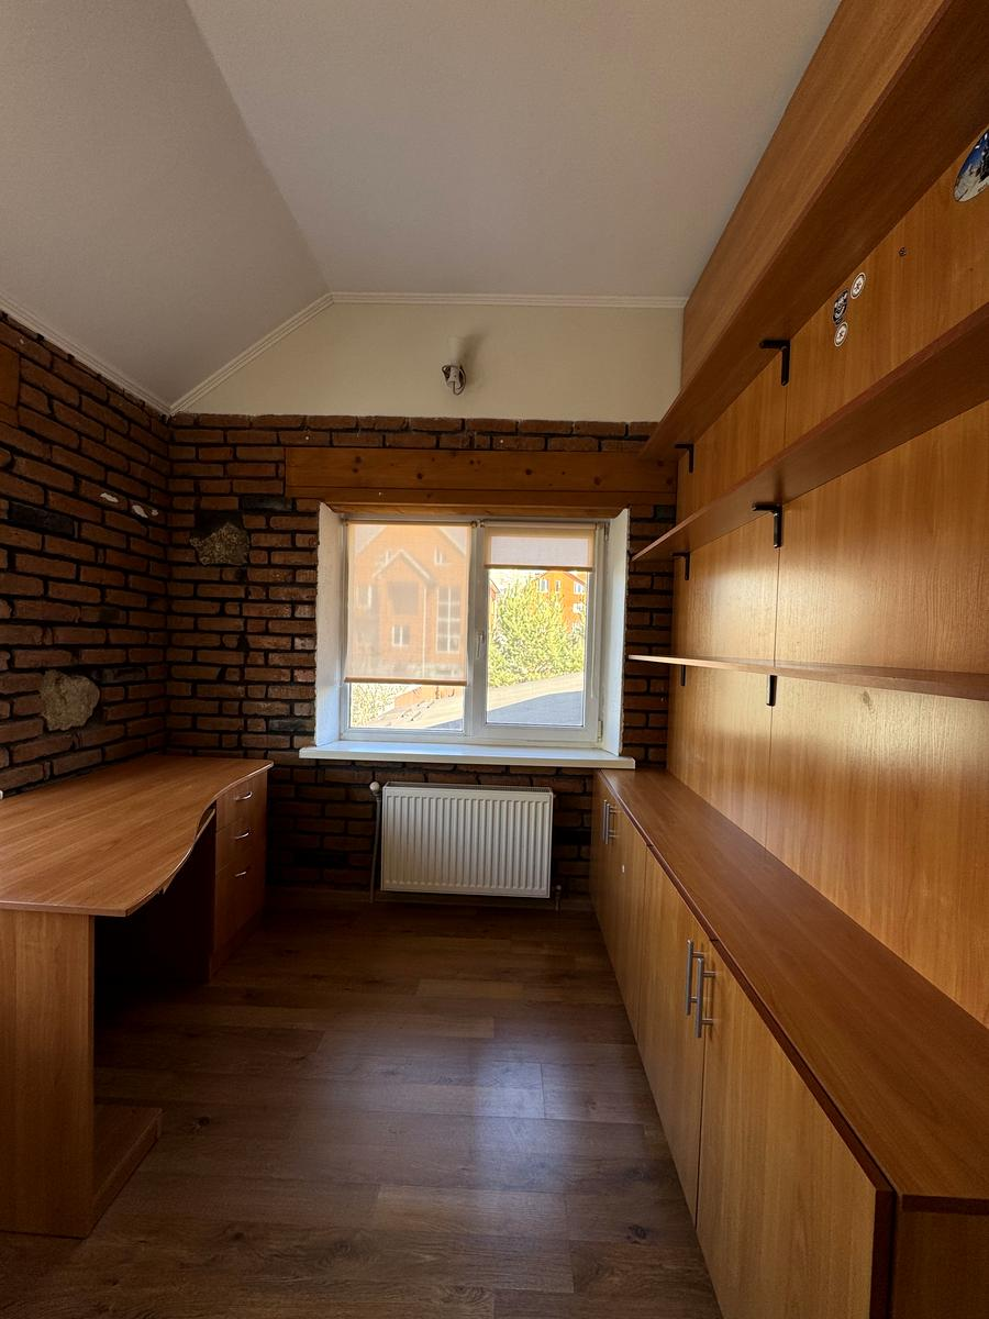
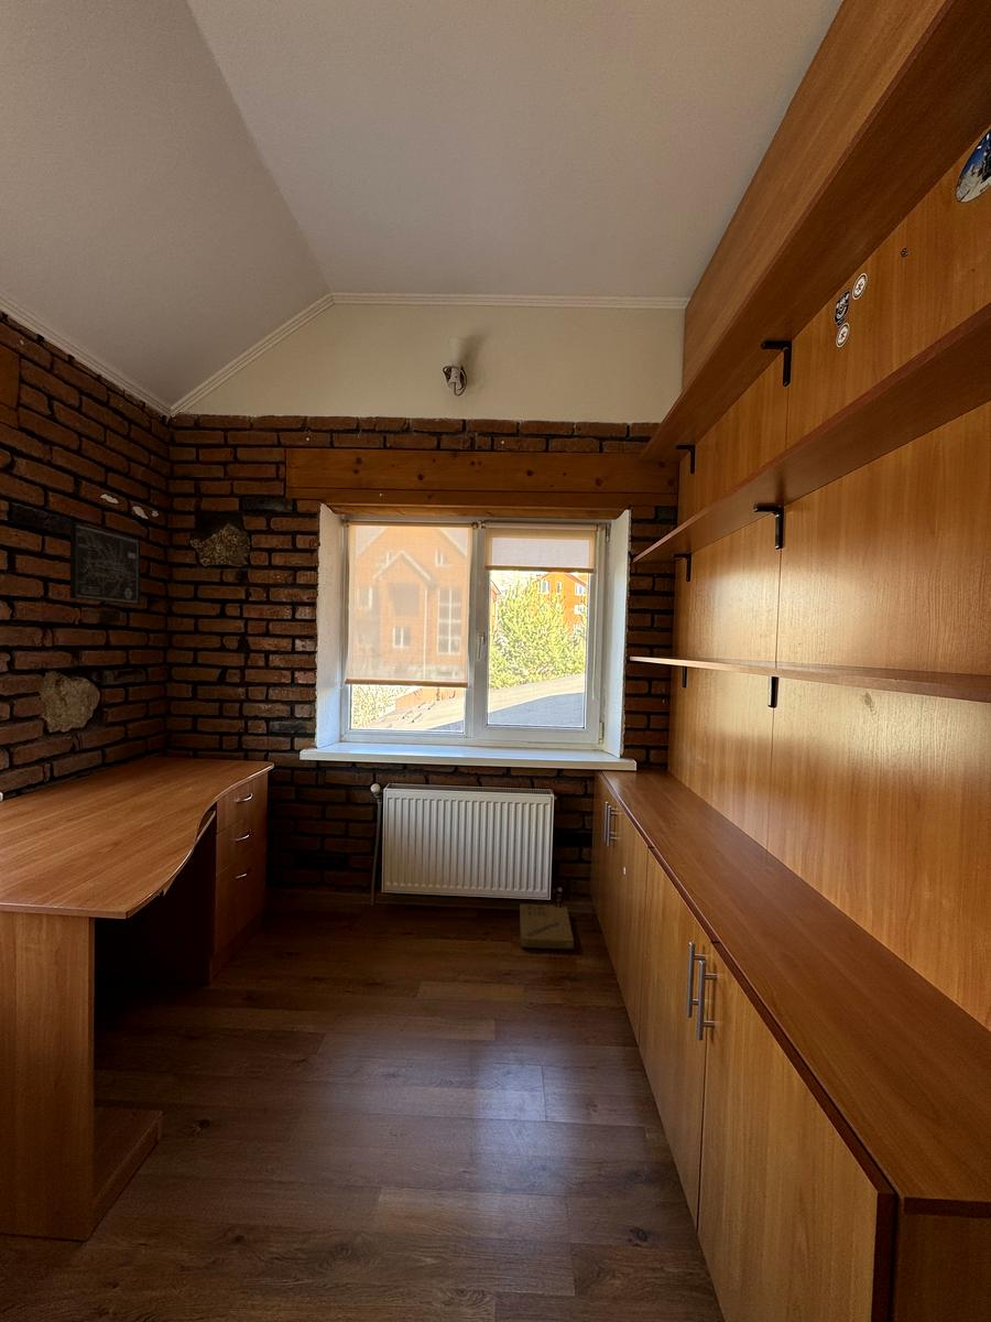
+ wall art [68,521,142,606]
+ cardboard box [519,903,575,951]
